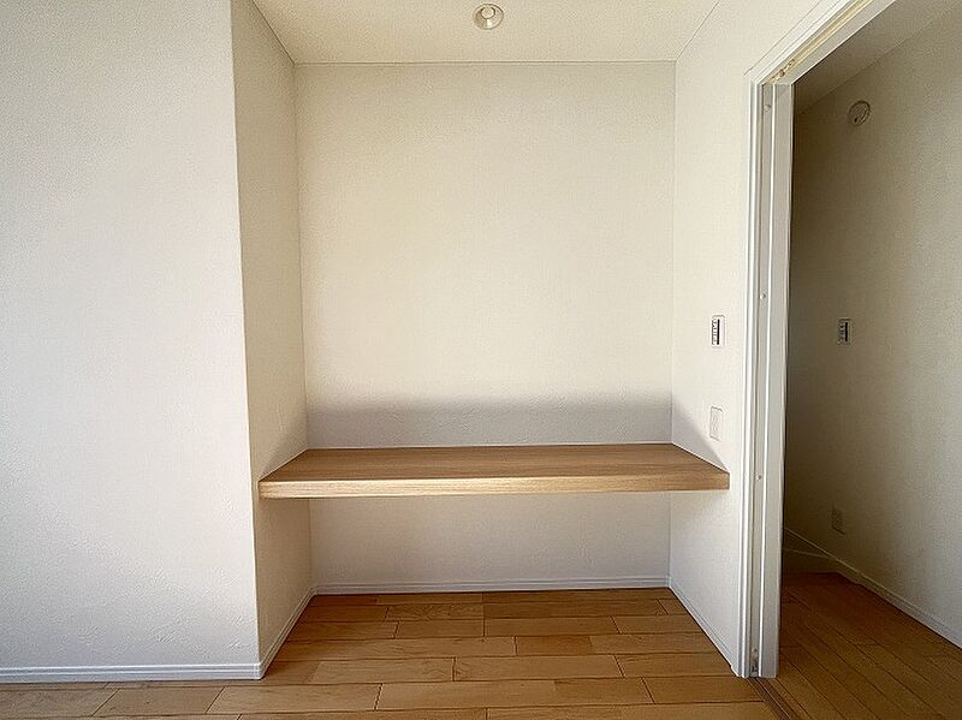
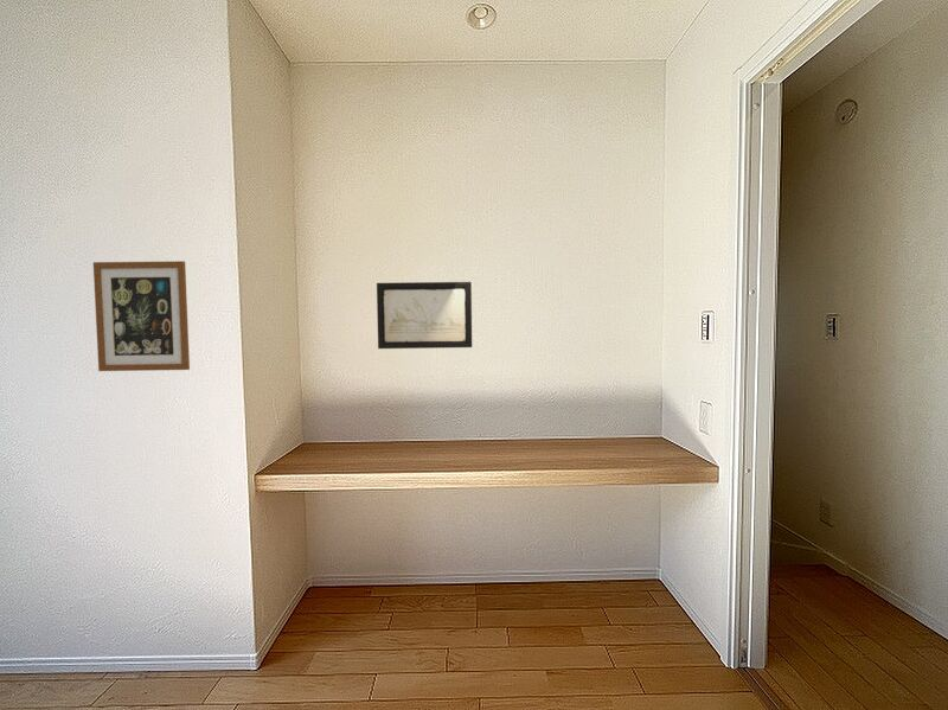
+ wall art [376,281,473,350]
+ wall art [92,260,191,372]
